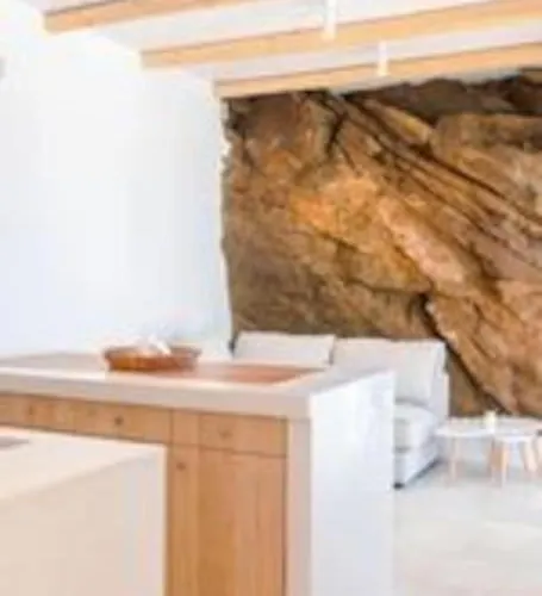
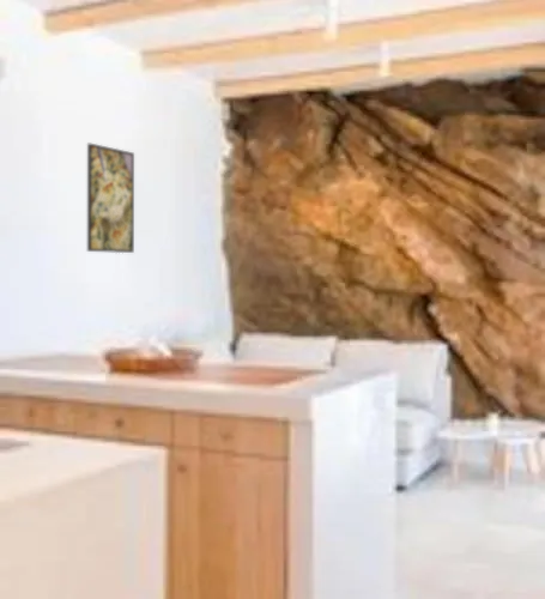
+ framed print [86,143,135,254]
